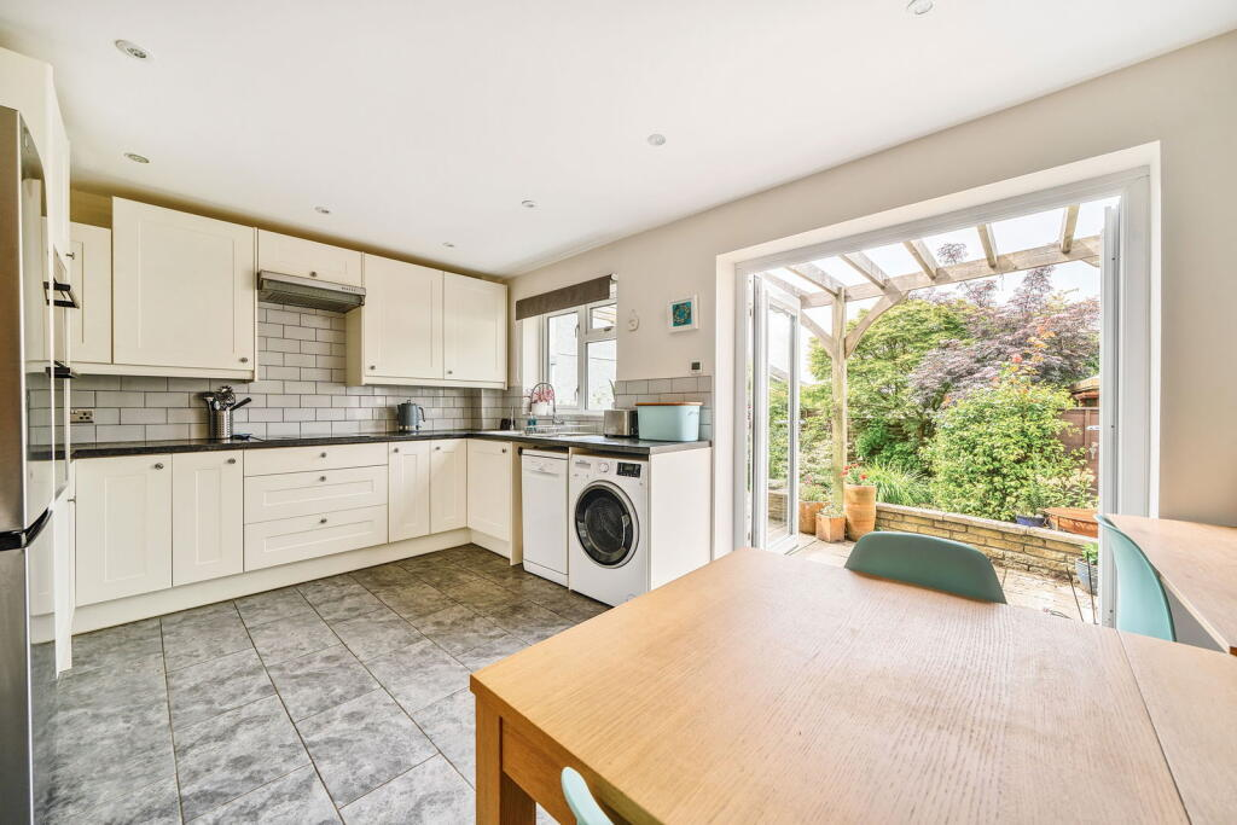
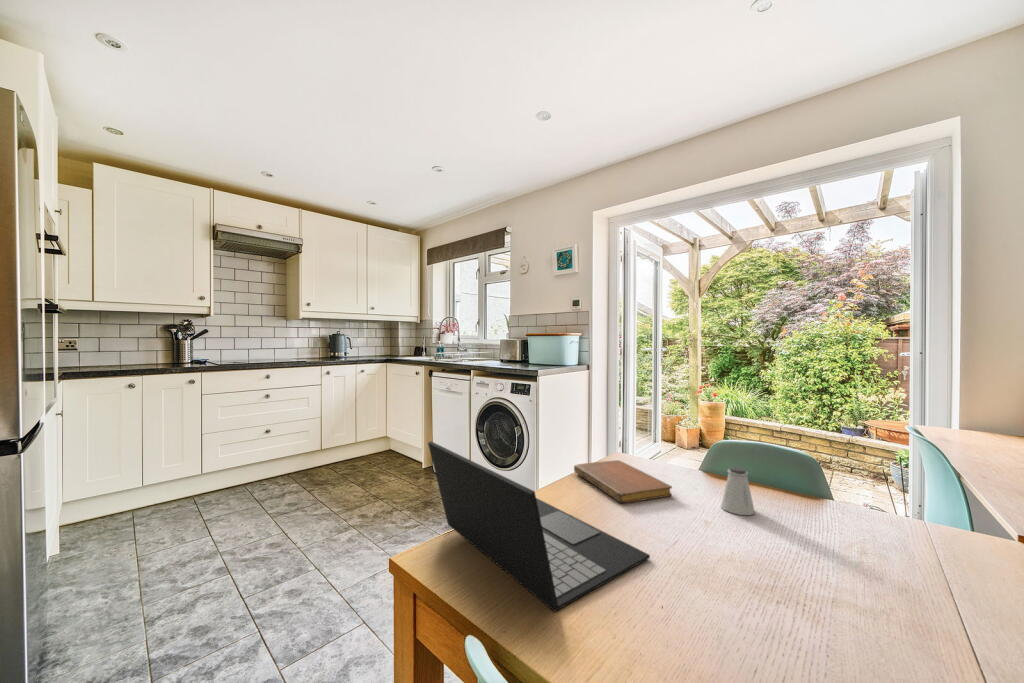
+ saltshaker [720,466,755,516]
+ notebook [573,459,673,504]
+ laptop [427,440,651,613]
